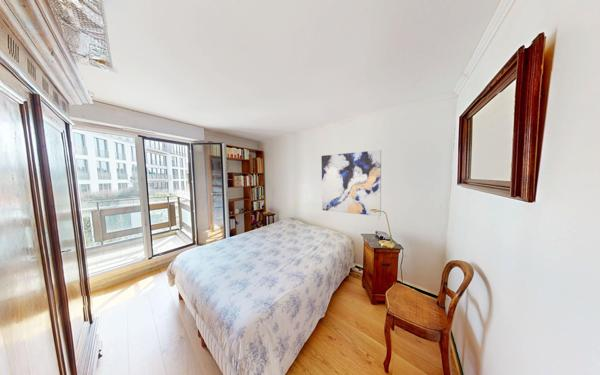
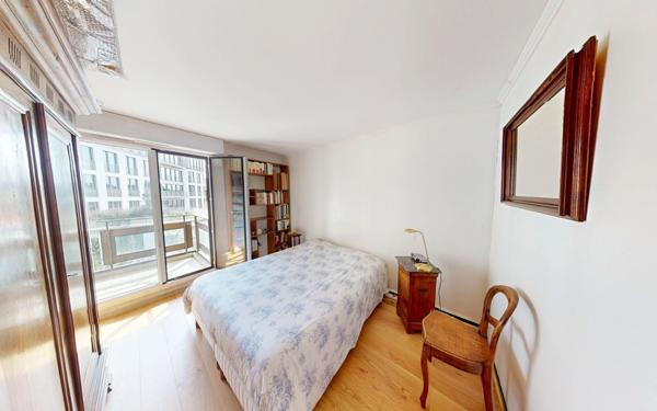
- wall art [321,149,382,217]
